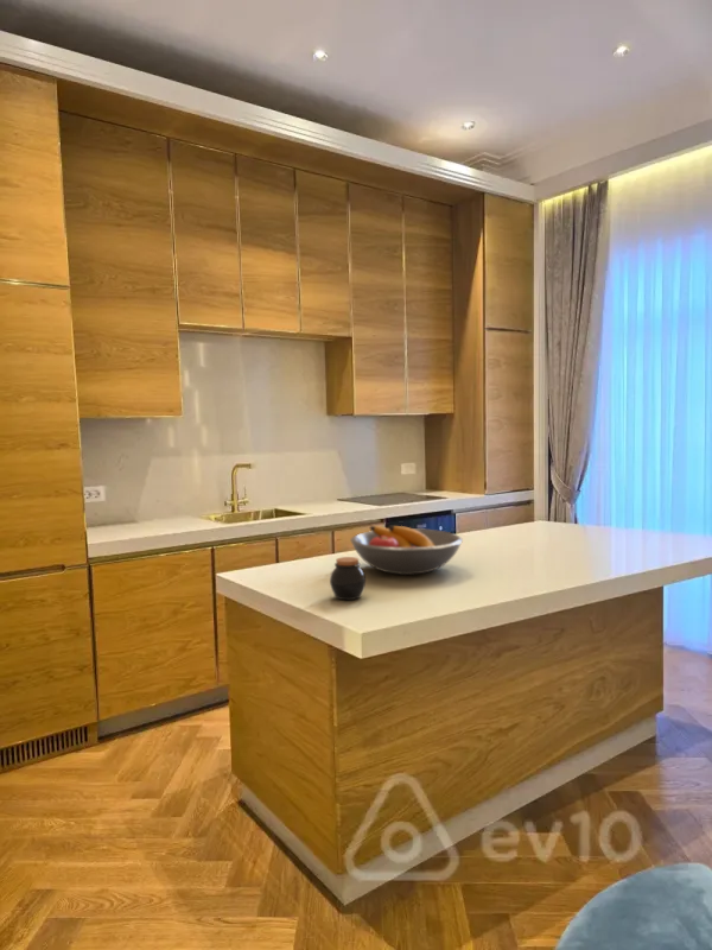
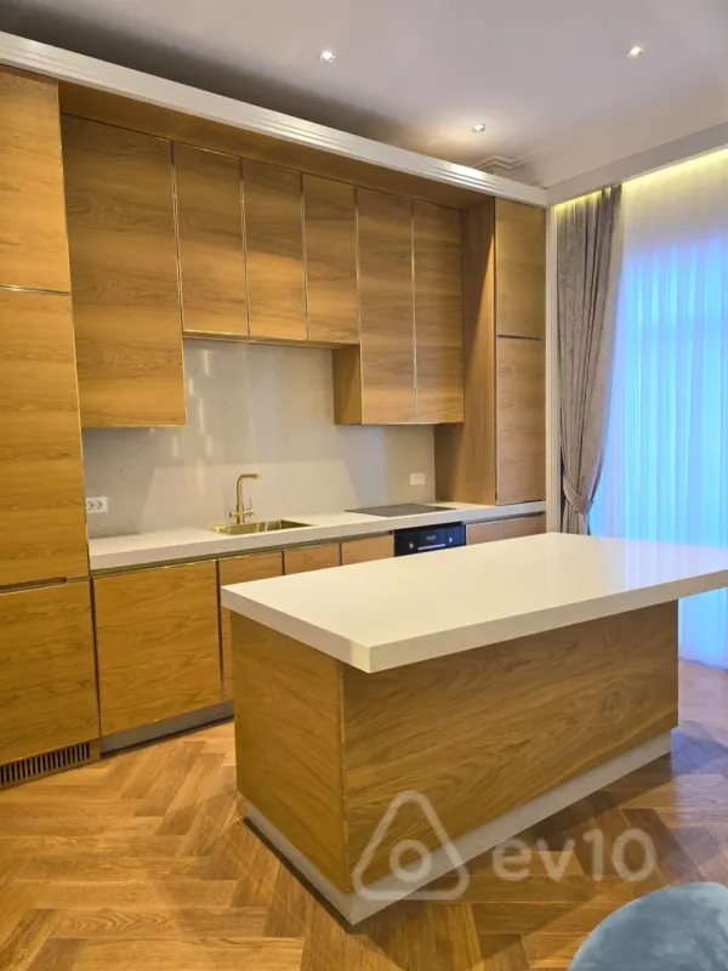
- jar [329,556,367,601]
- fruit bowl [349,525,464,576]
